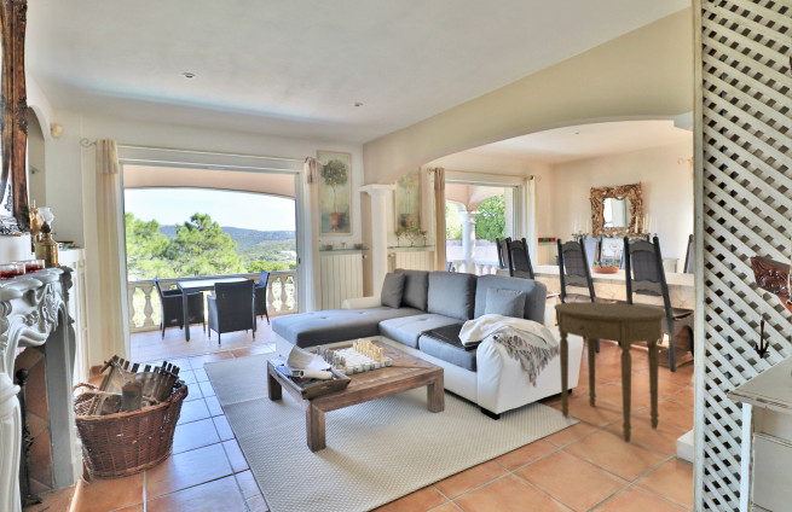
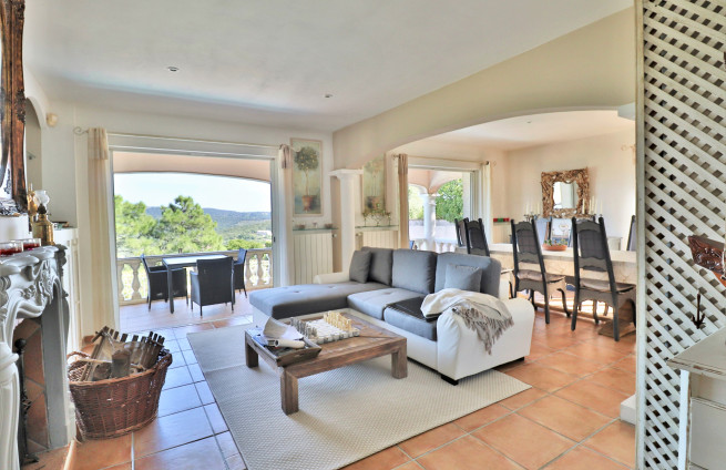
- side table [553,301,667,443]
